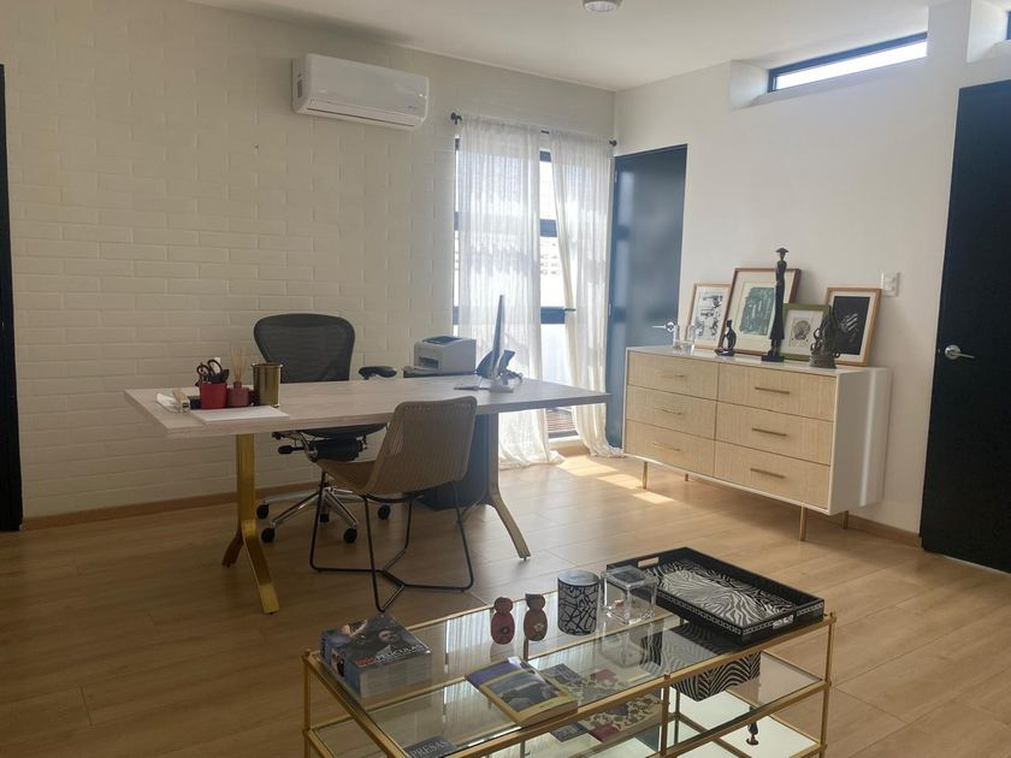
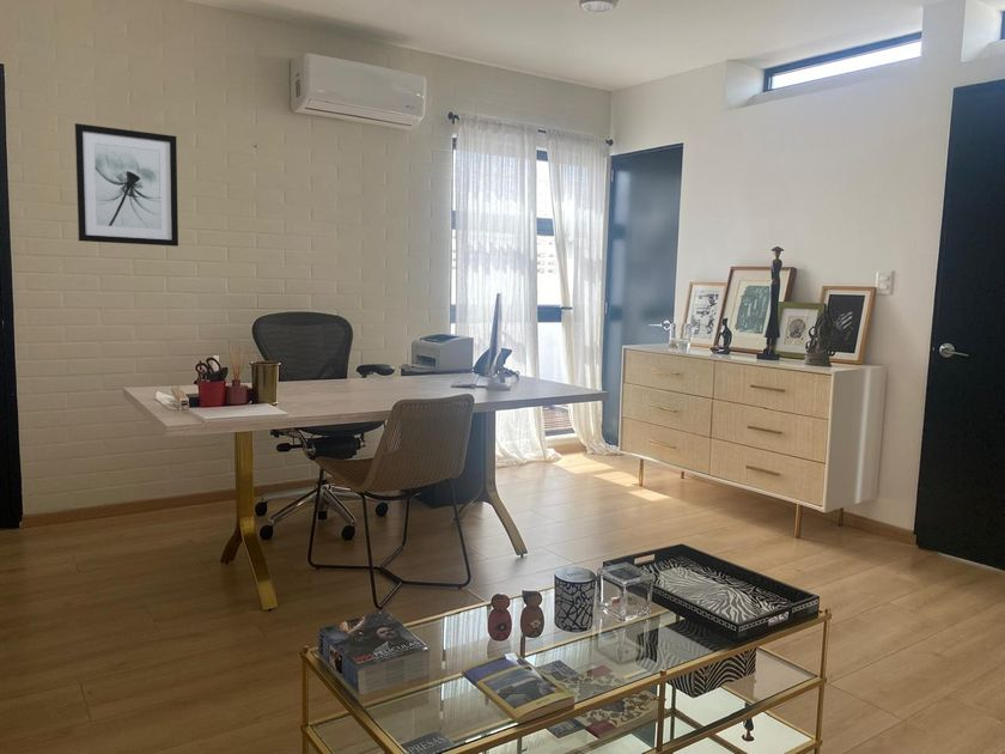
+ wall art [73,122,179,248]
